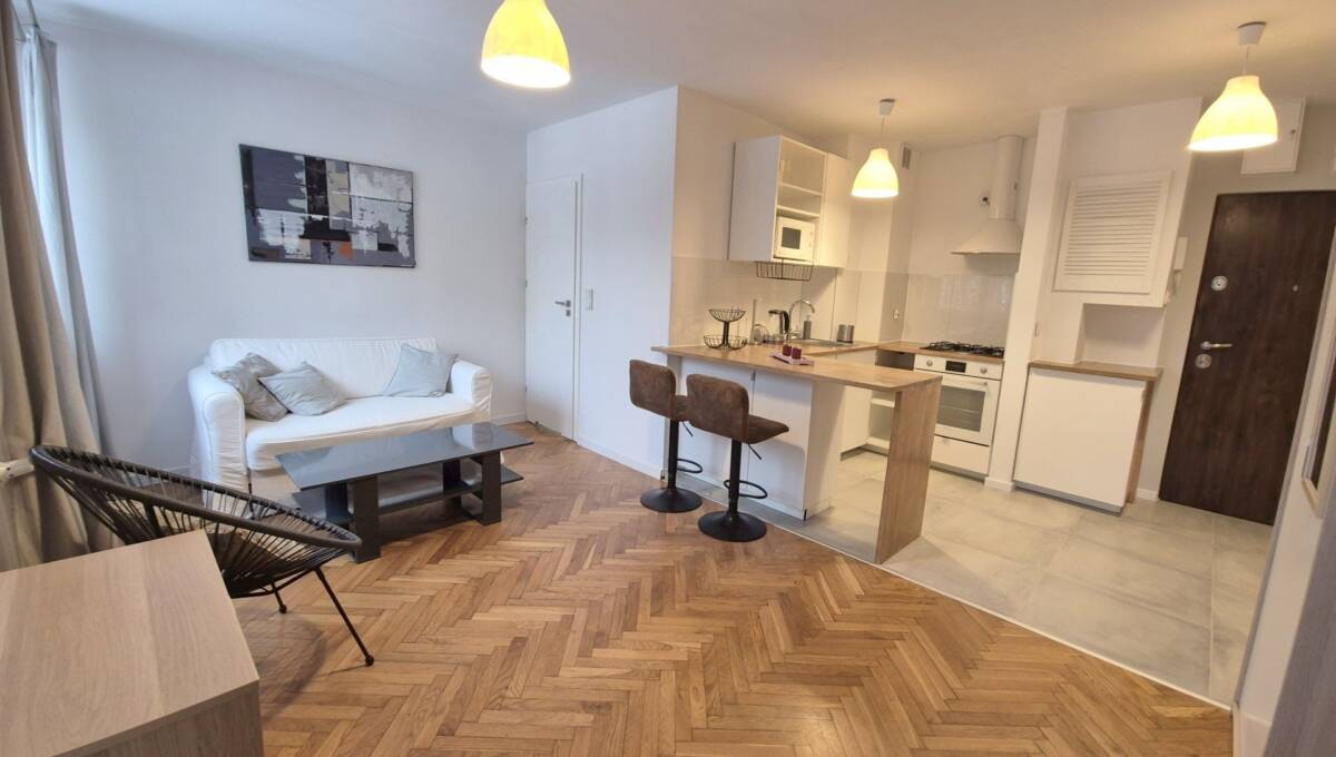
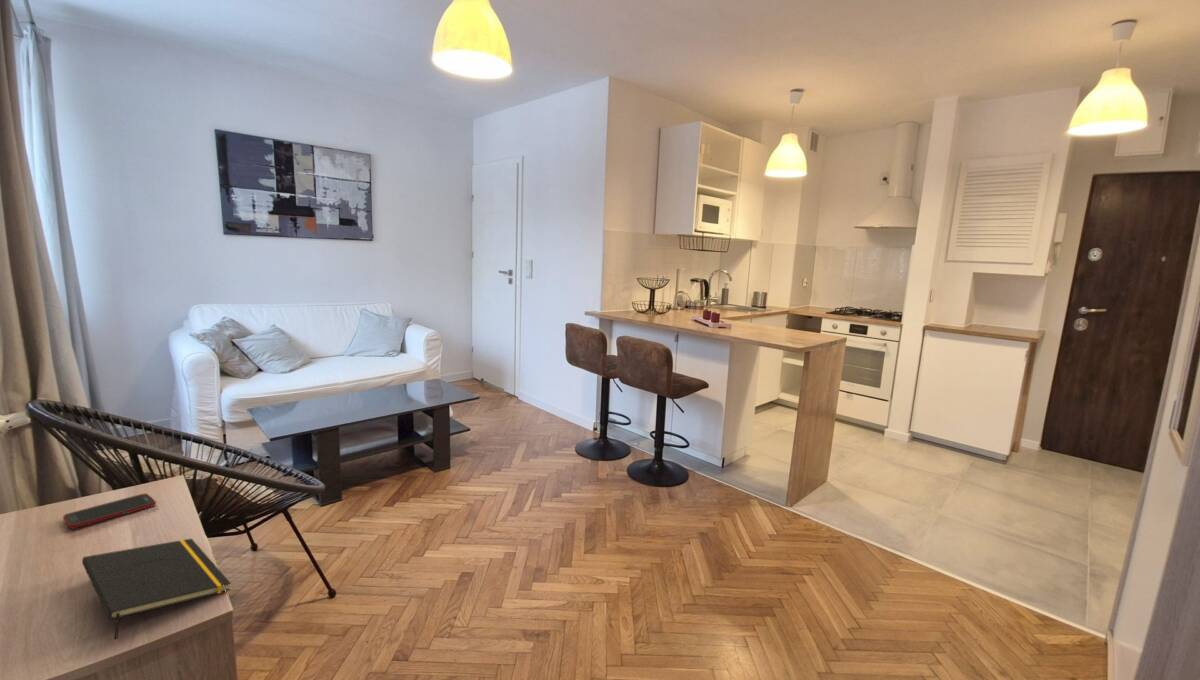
+ cell phone [62,492,157,530]
+ notepad [81,538,232,640]
